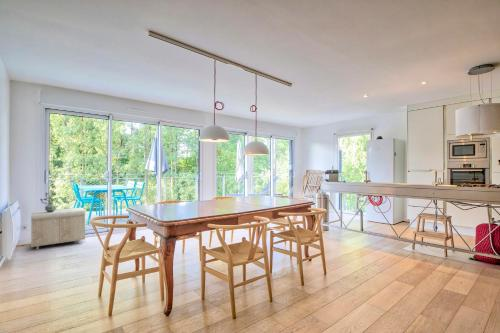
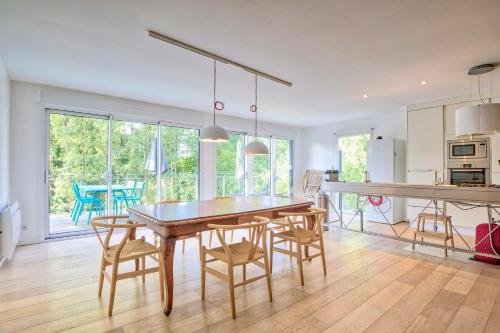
- storage bench [30,207,86,250]
- potted plant [39,192,57,212]
